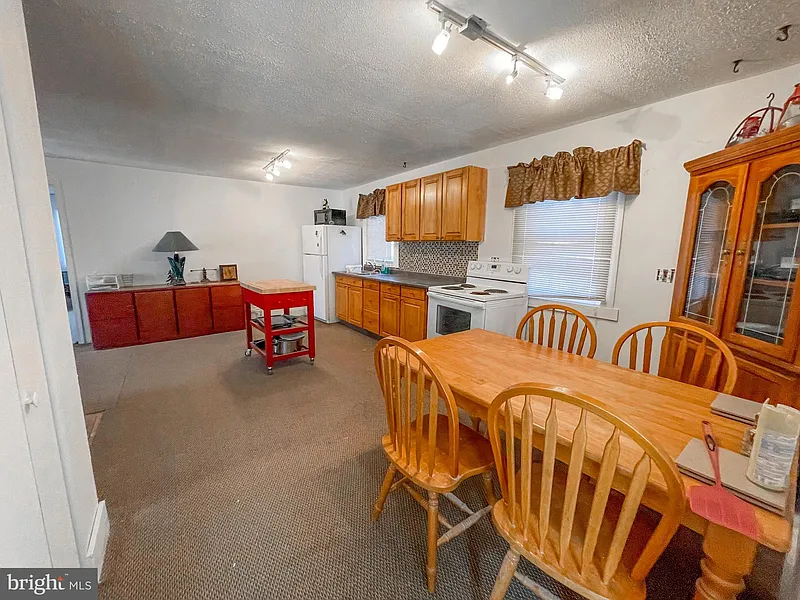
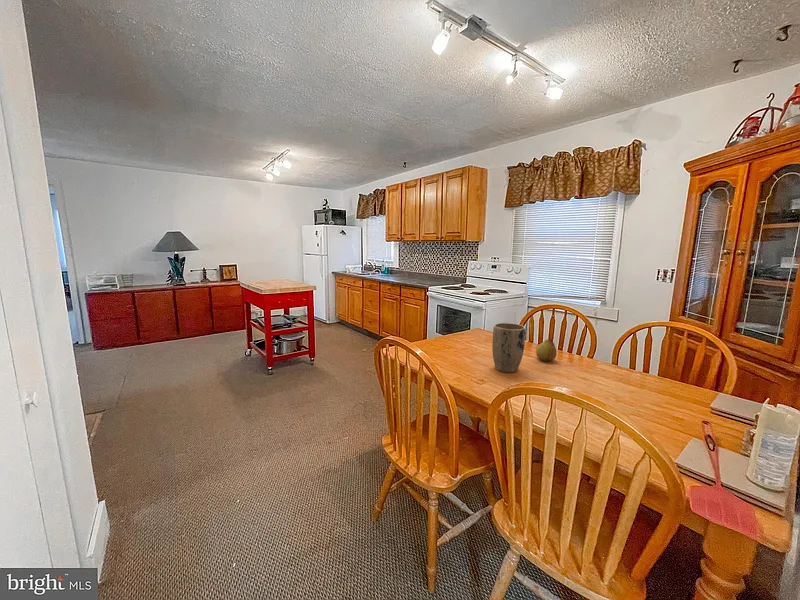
+ fruit [535,336,558,362]
+ plant pot [491,322,526,374]
